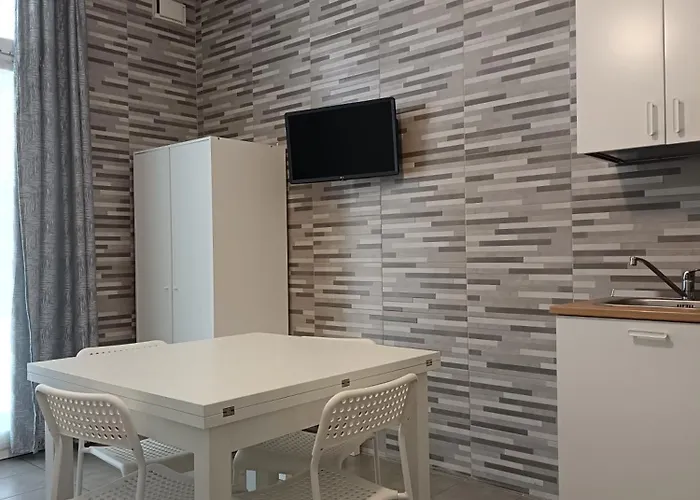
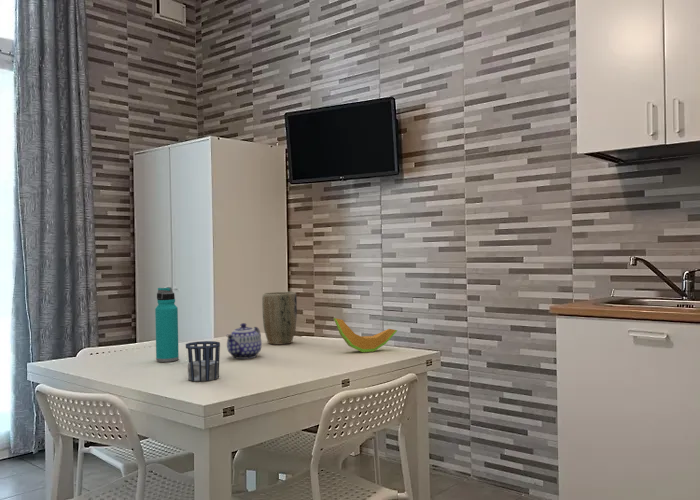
+ plant pot [261,291,298,345]
+ teapot [225,322,263,360]
+ cantaloupe slice [333,317,399,353]
+ cup [185,340,221,382]
+ water bottle [154,286,180,363]
